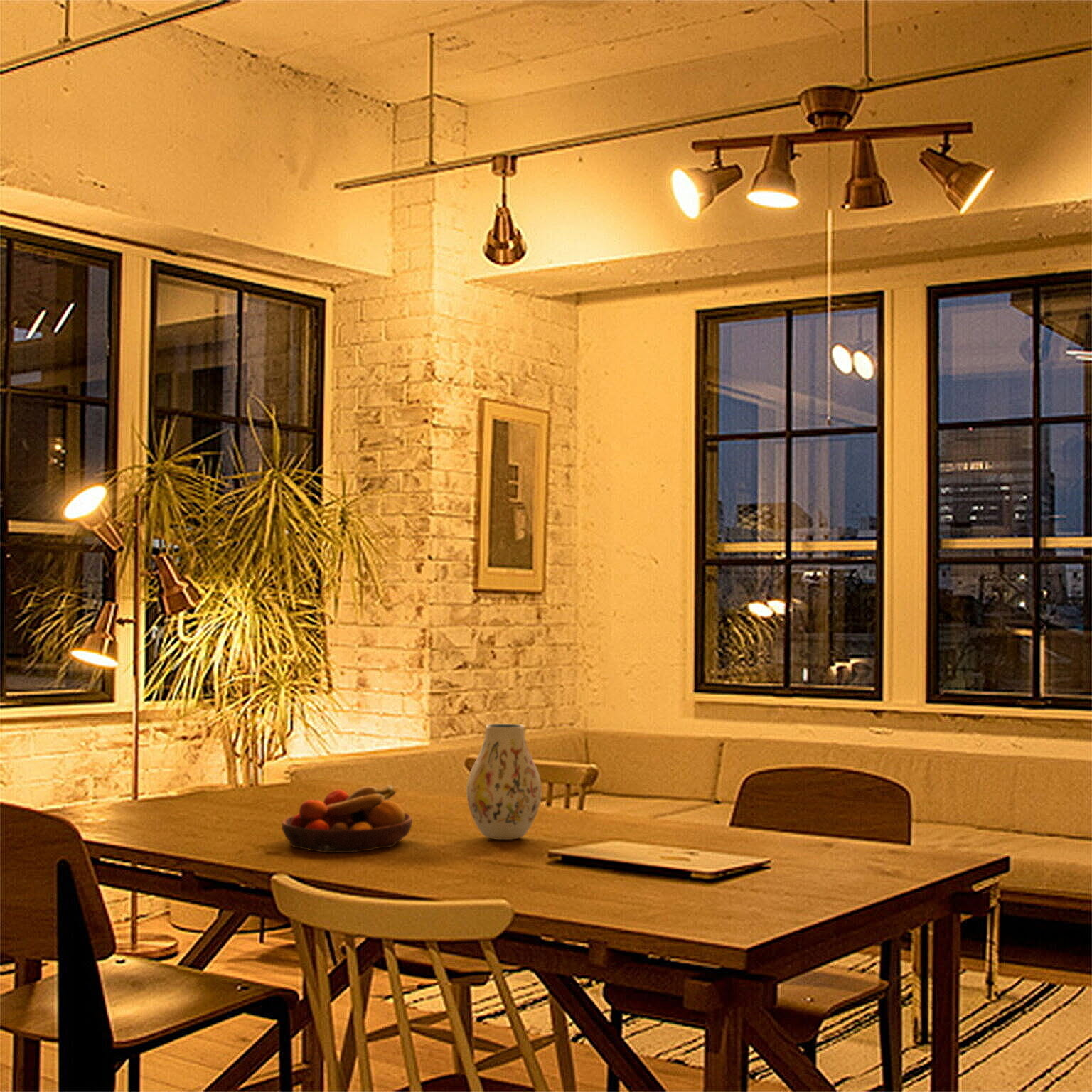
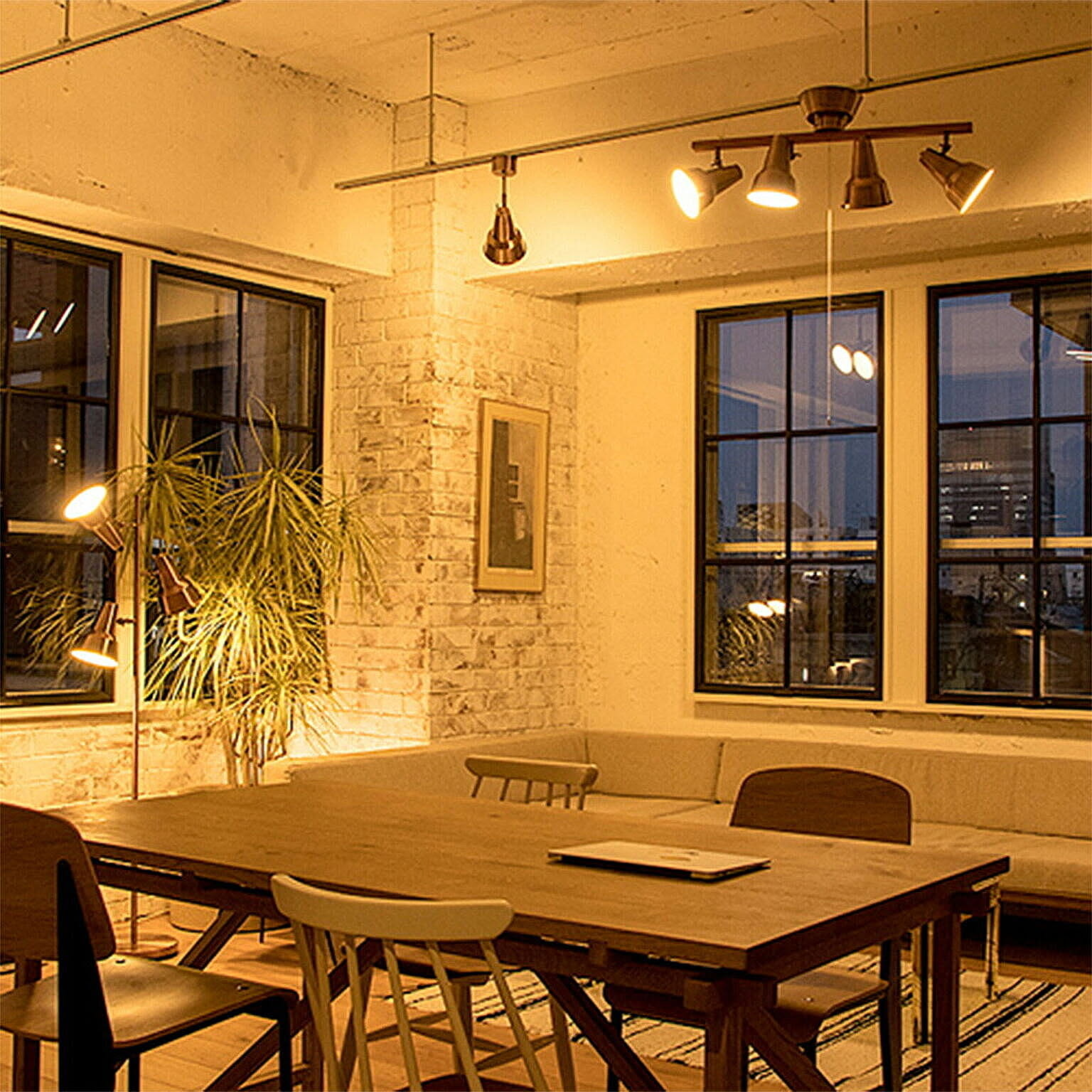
- vase [466,723,542,840]
- fruit bowl [281,784,413,853]
